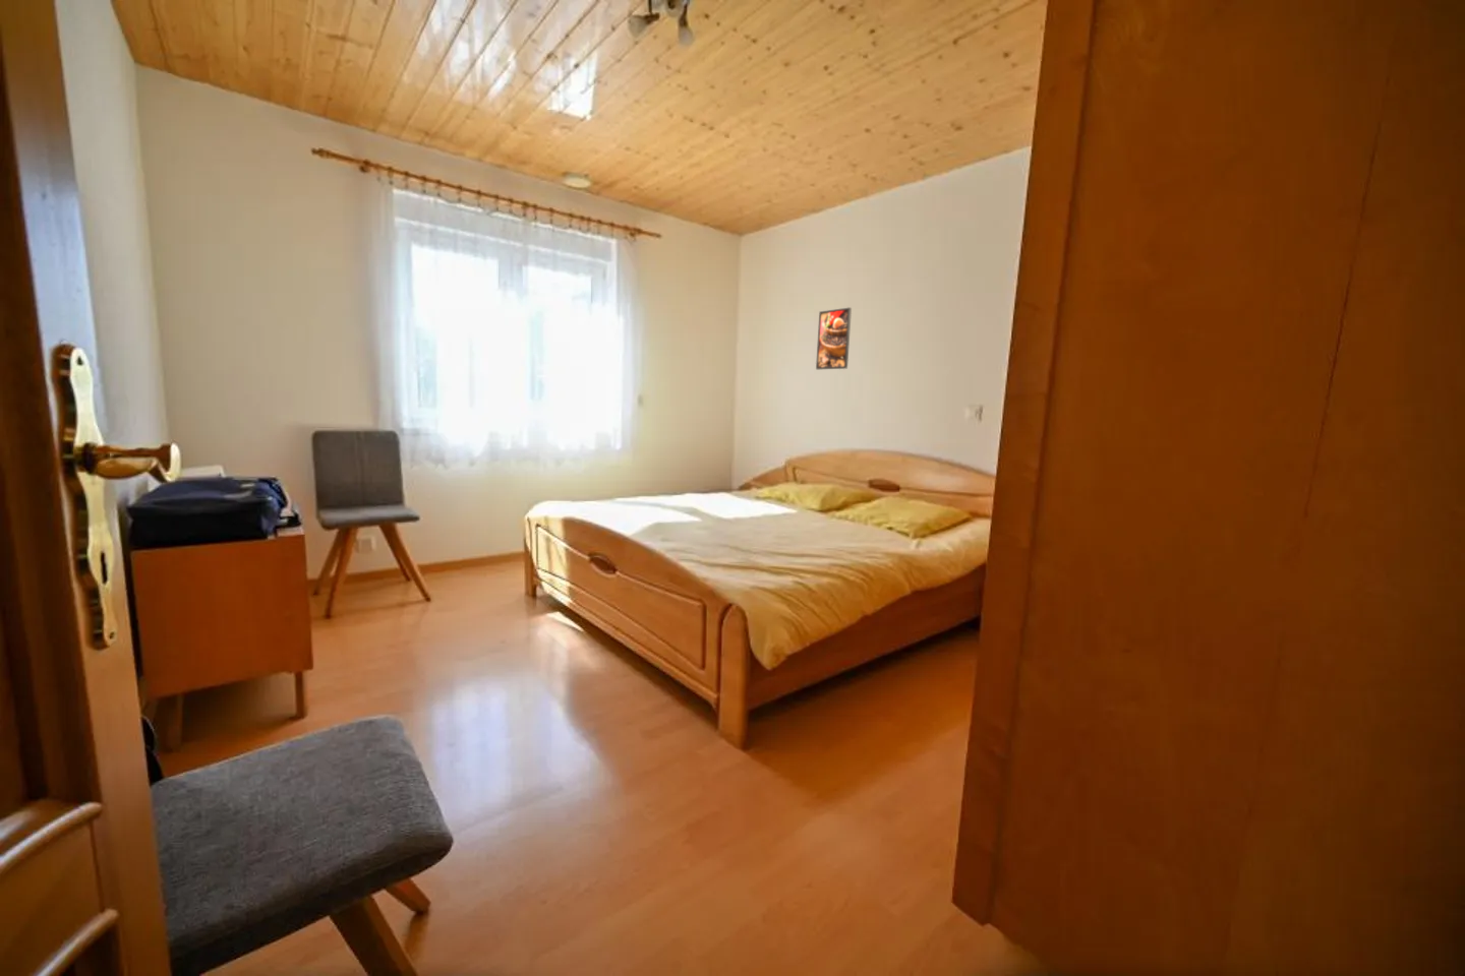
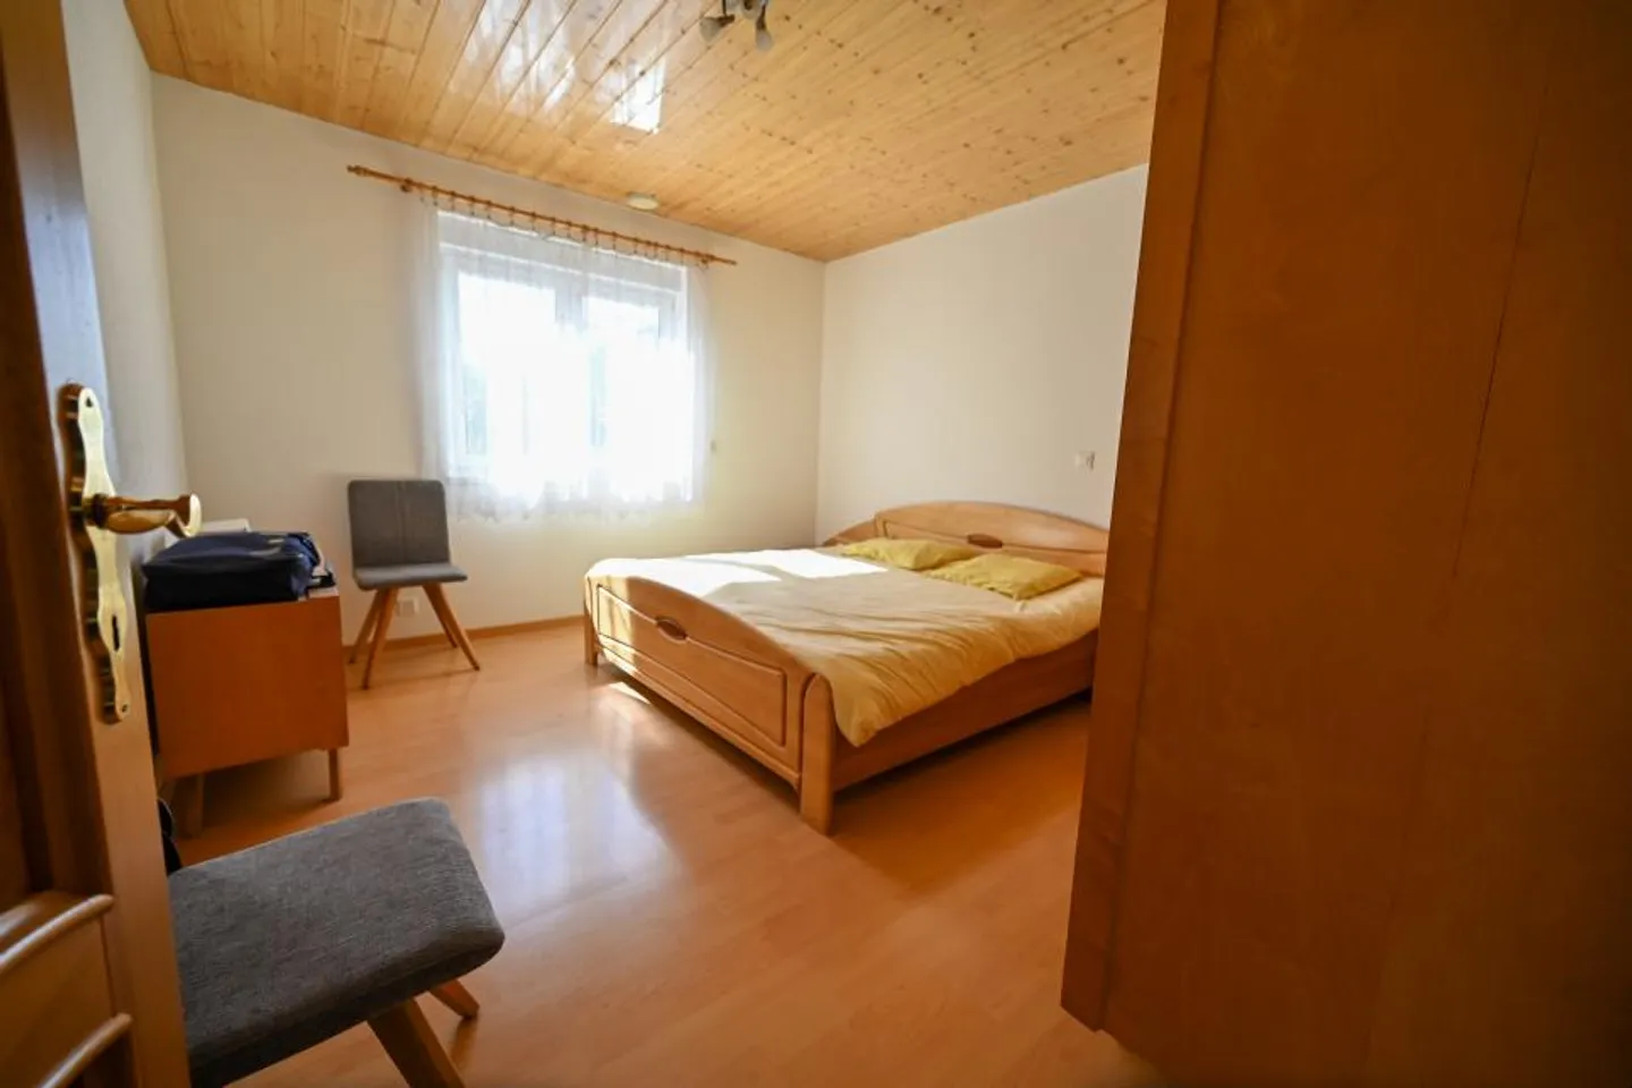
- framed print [815,306,852,370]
